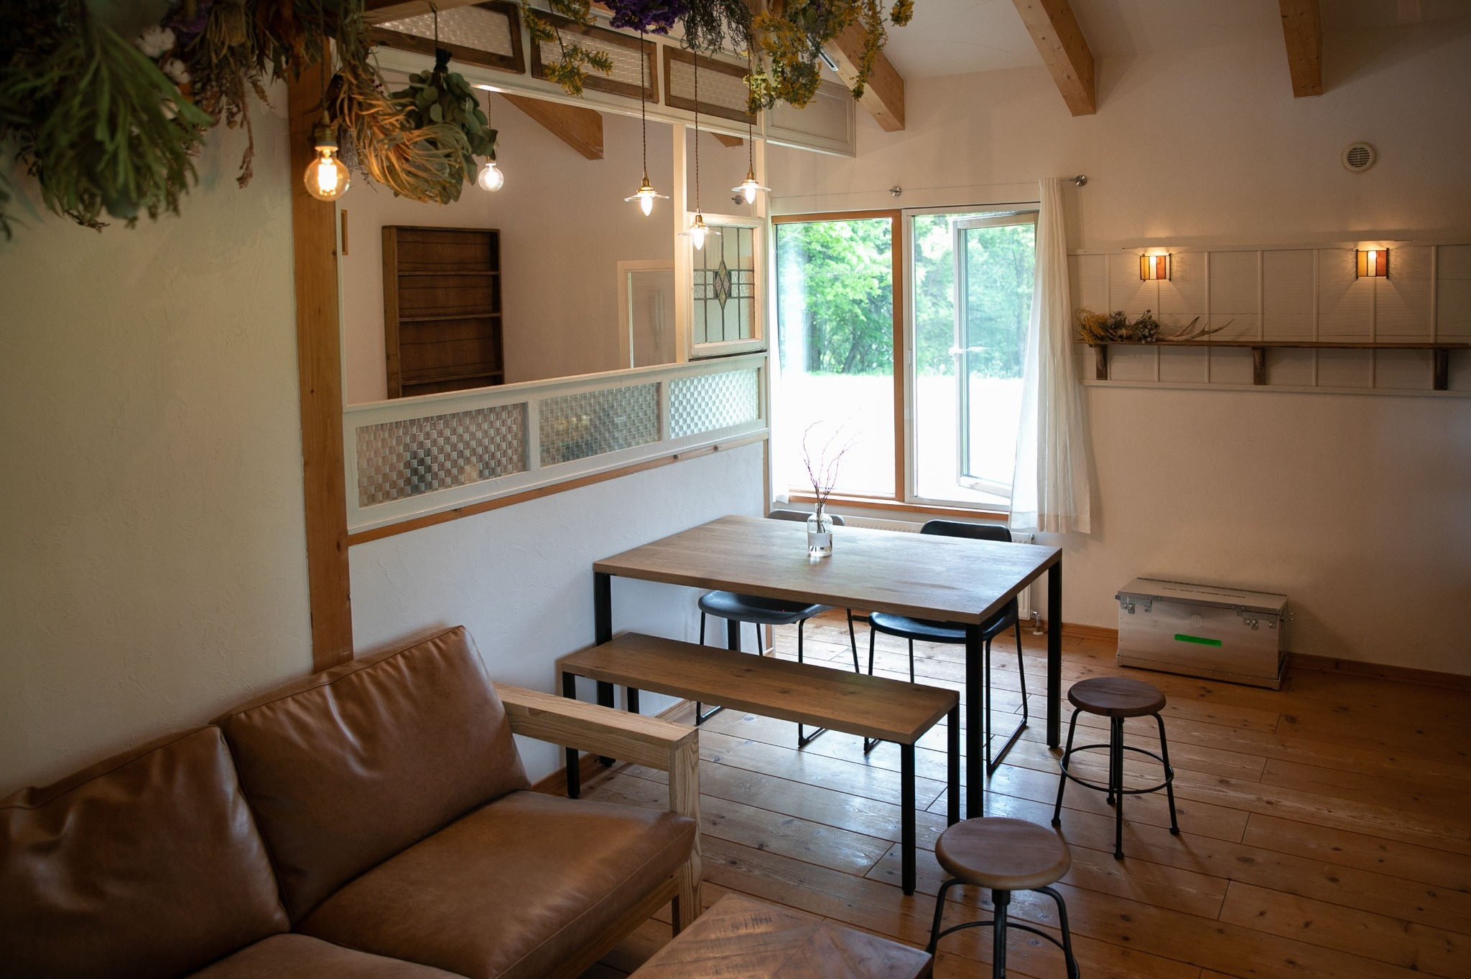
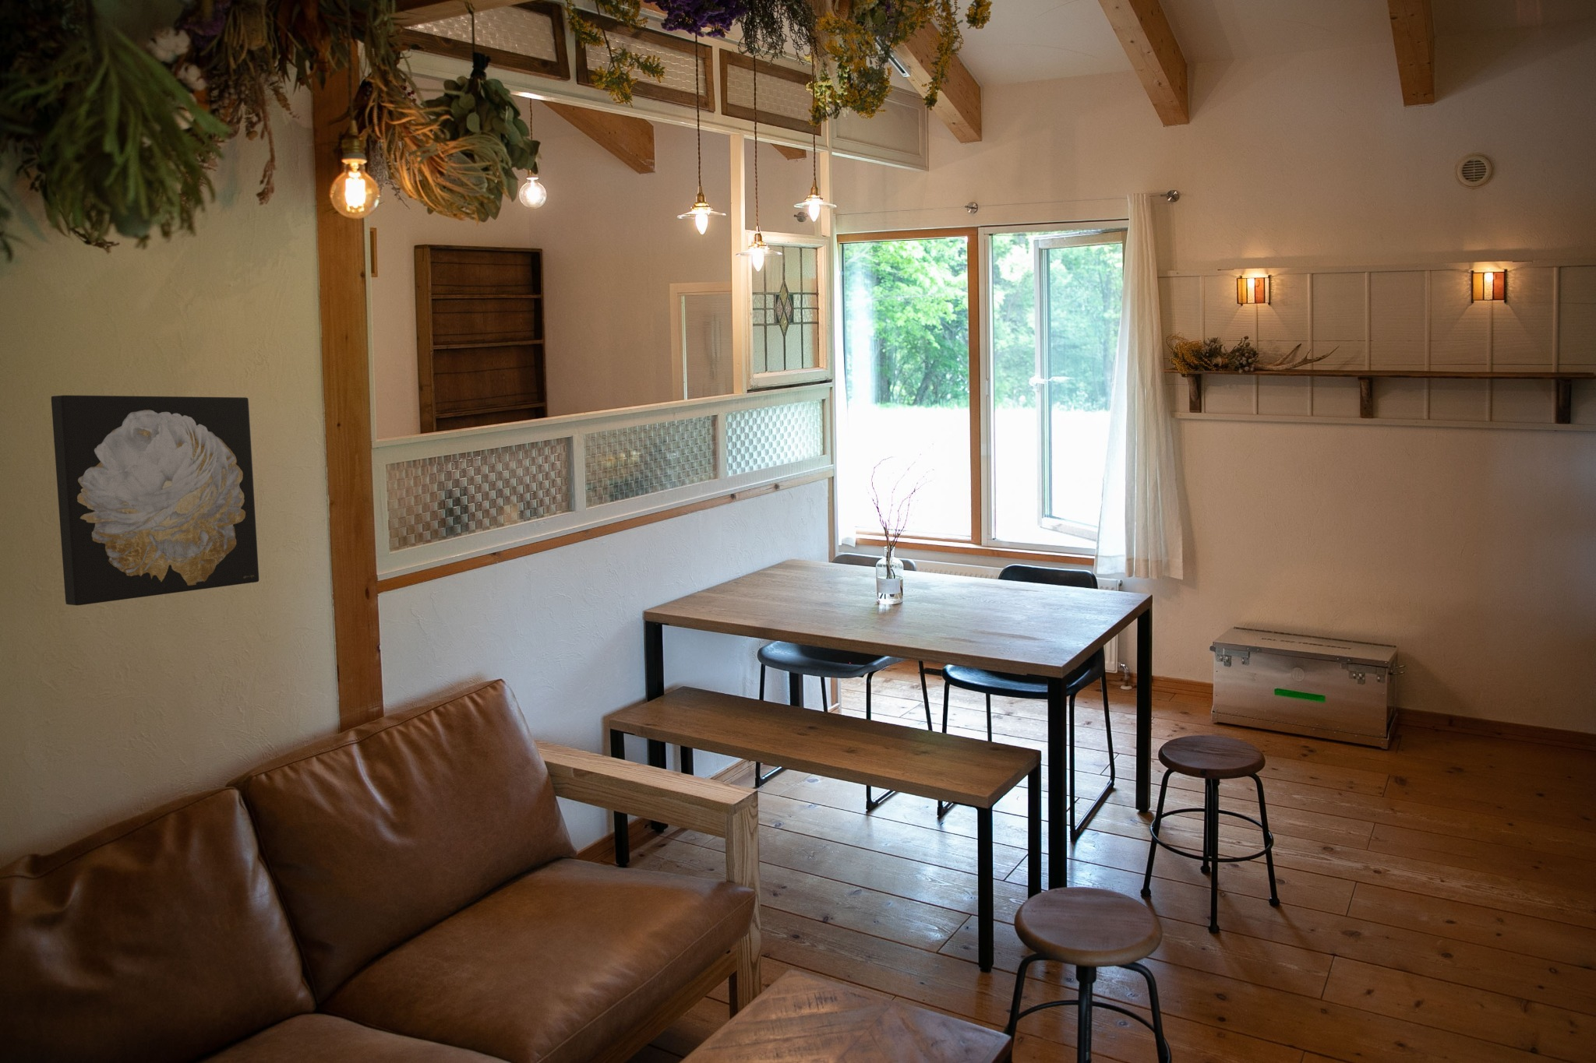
+ wall art [51,395,260,606]
